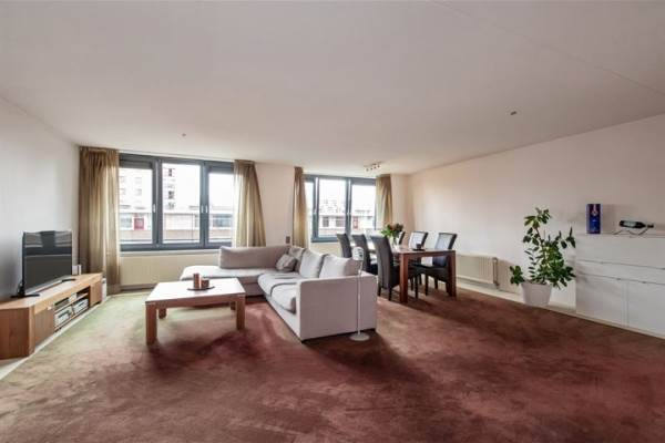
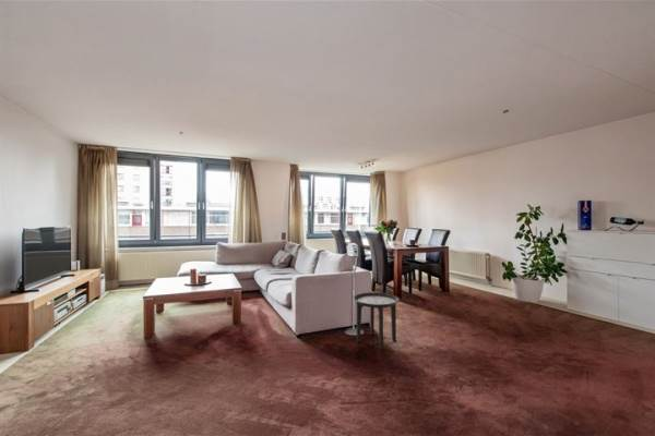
+ side table [353,291,401,351]
